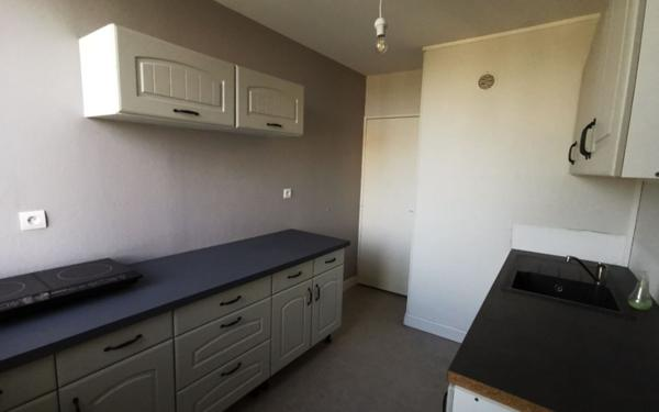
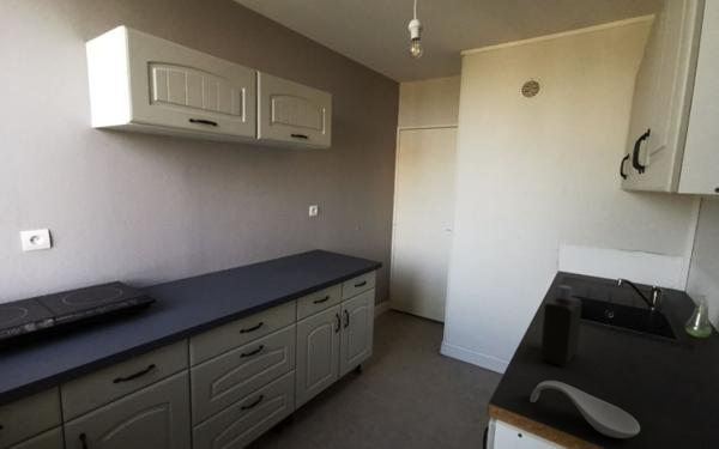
+ bottle [539,284,584,368]
+ spoon rest [530,380,641,439]
